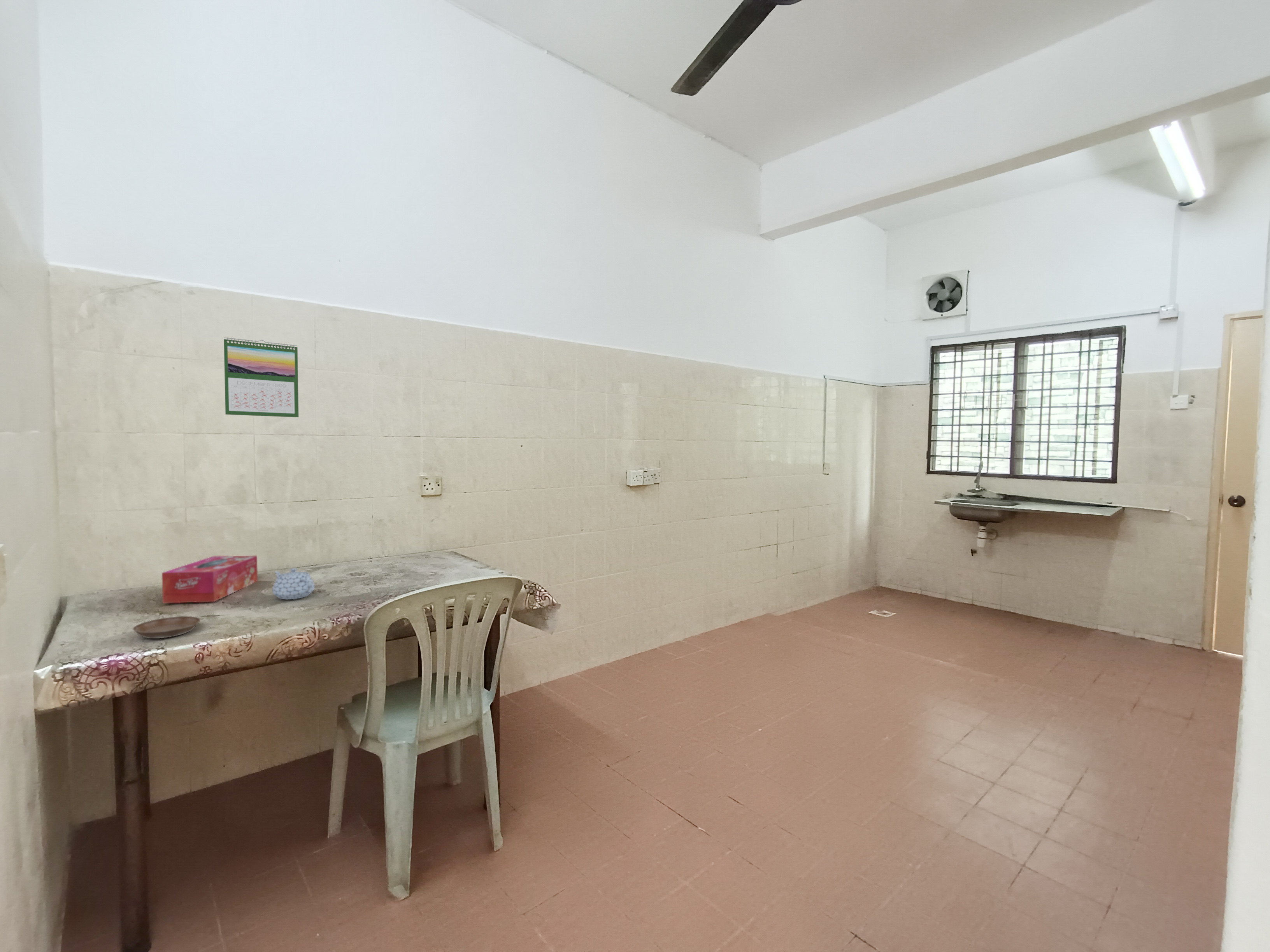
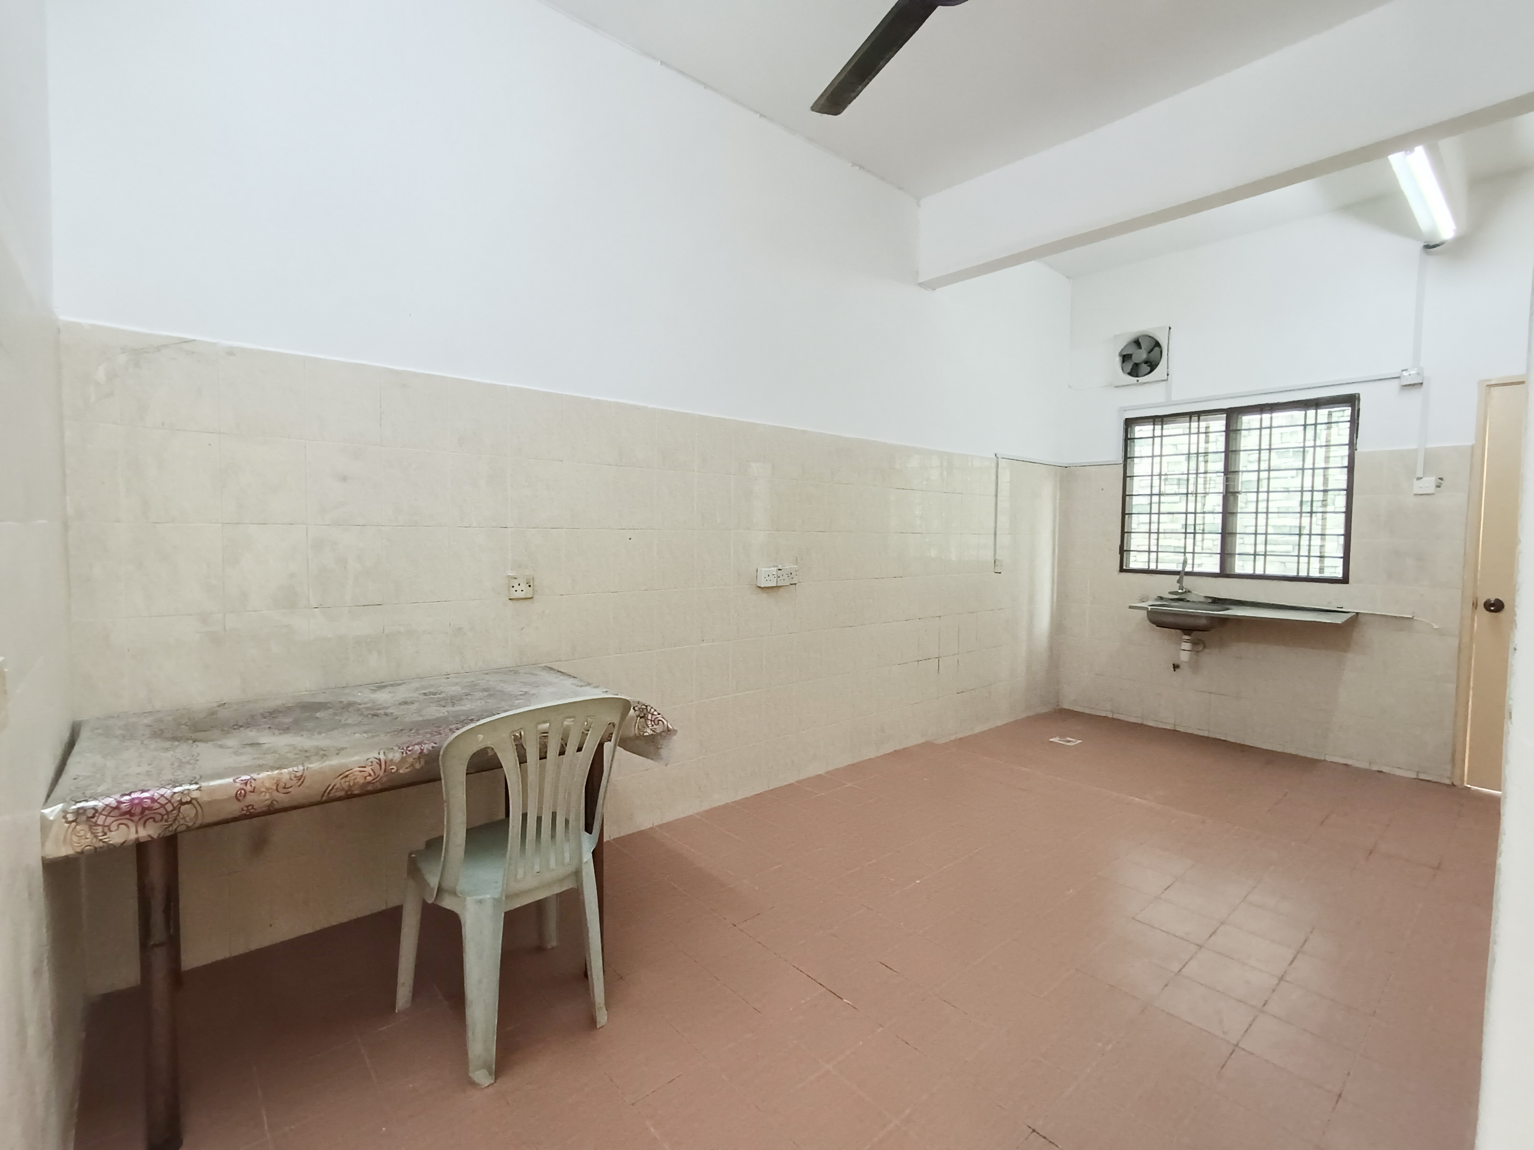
- saucer [132,616,201,639]
- calendar [223,337,299,418]
- teapot [272,568,315,600]
- tissue box [161,555,258,604]
